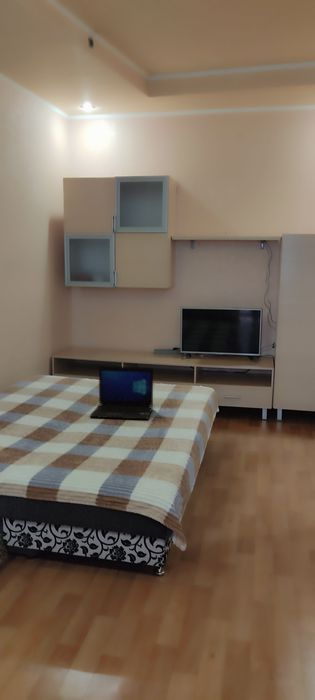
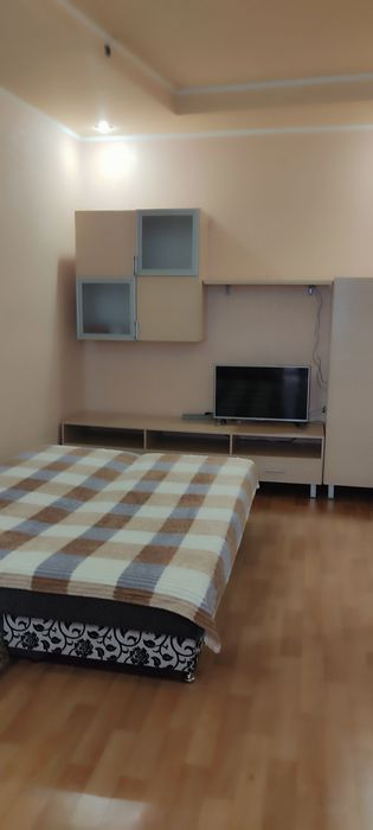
- laptop [89,365,154,420]
